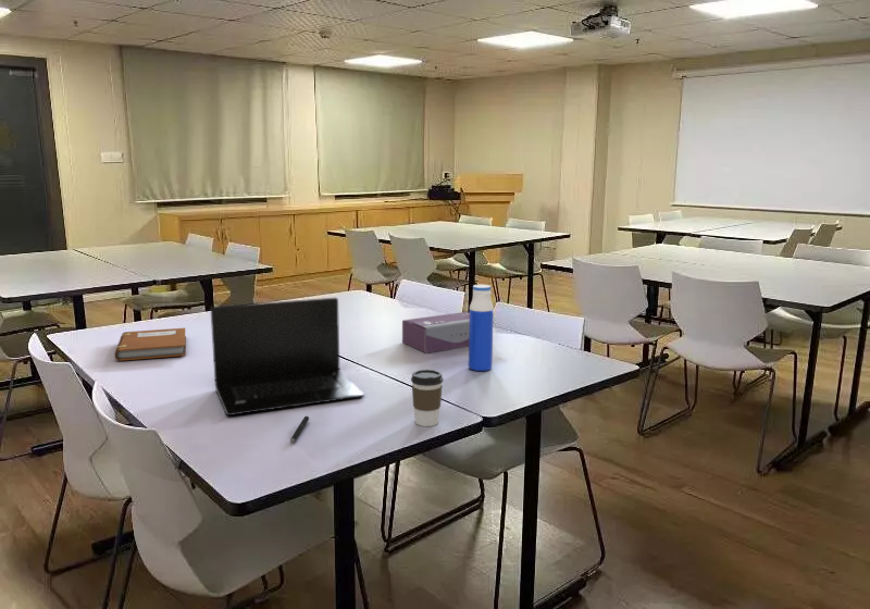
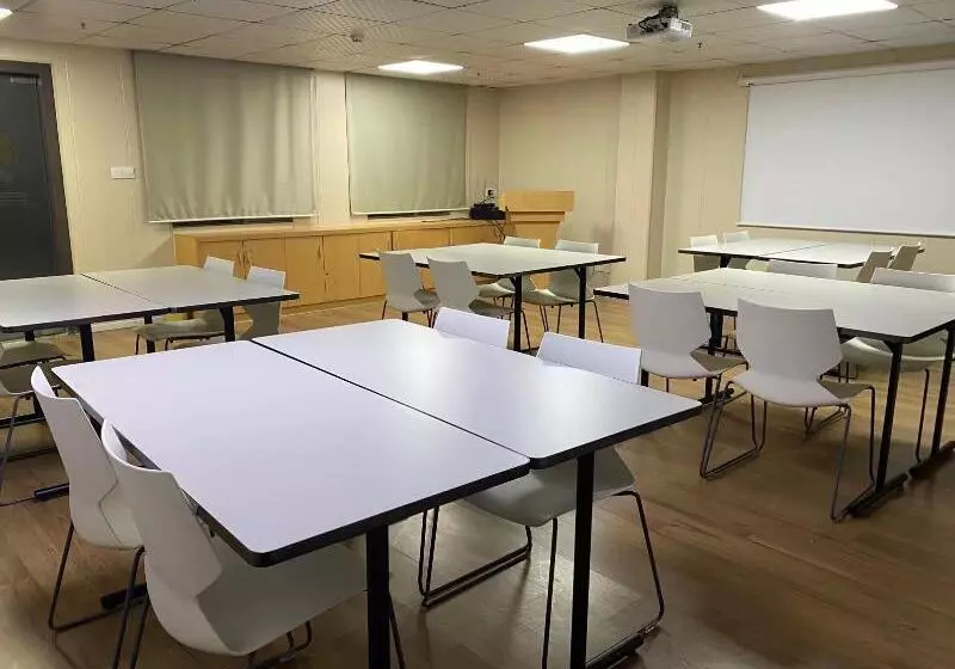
- coffee cup [410,369,445,427]
- laptop [210,297,365,417]
- tissue box [401,311,470,355]
- pen [289,415,310,445]
- notebook [114,327,187,362]
- water bottle [468,284,495,372]
